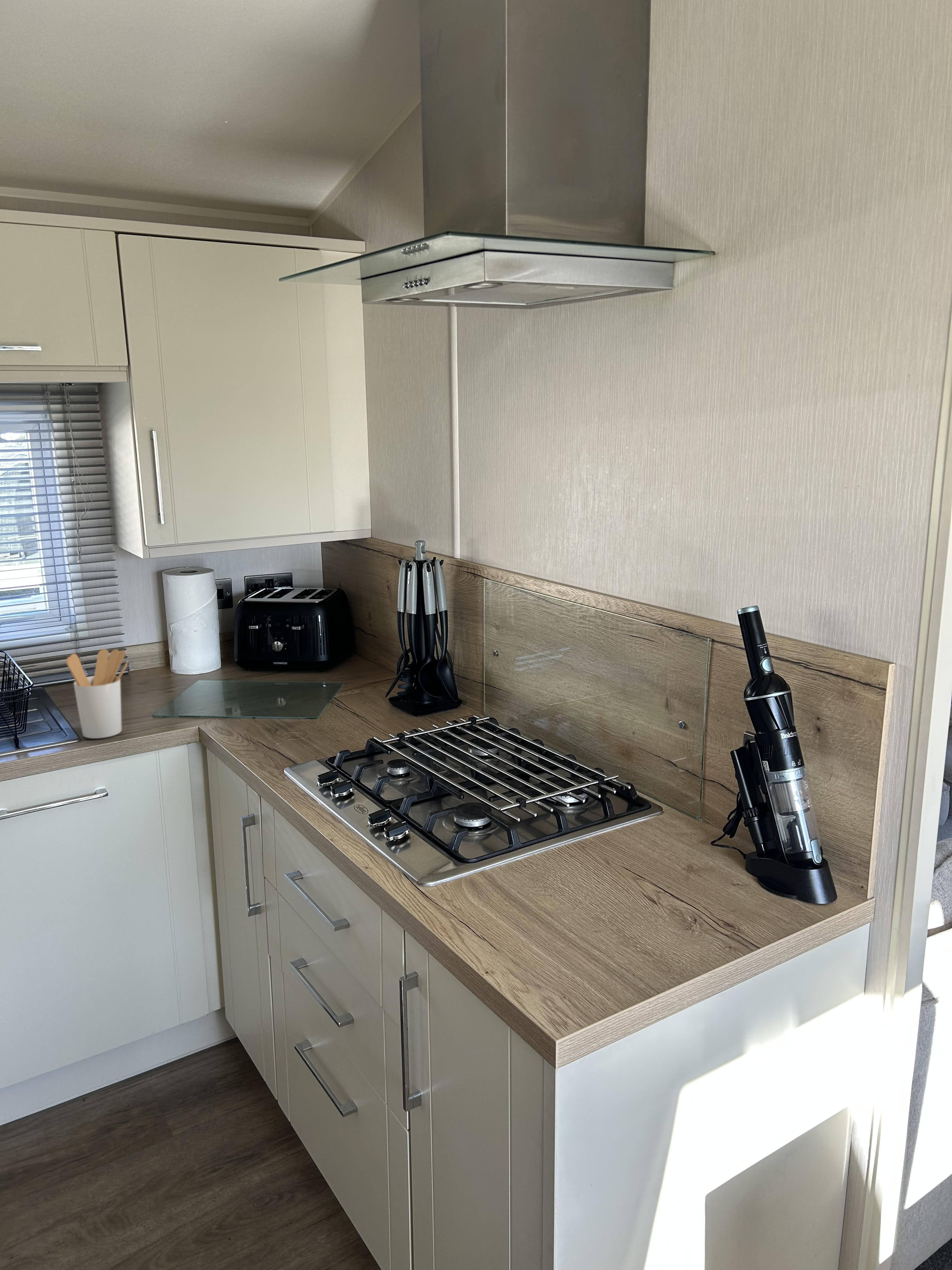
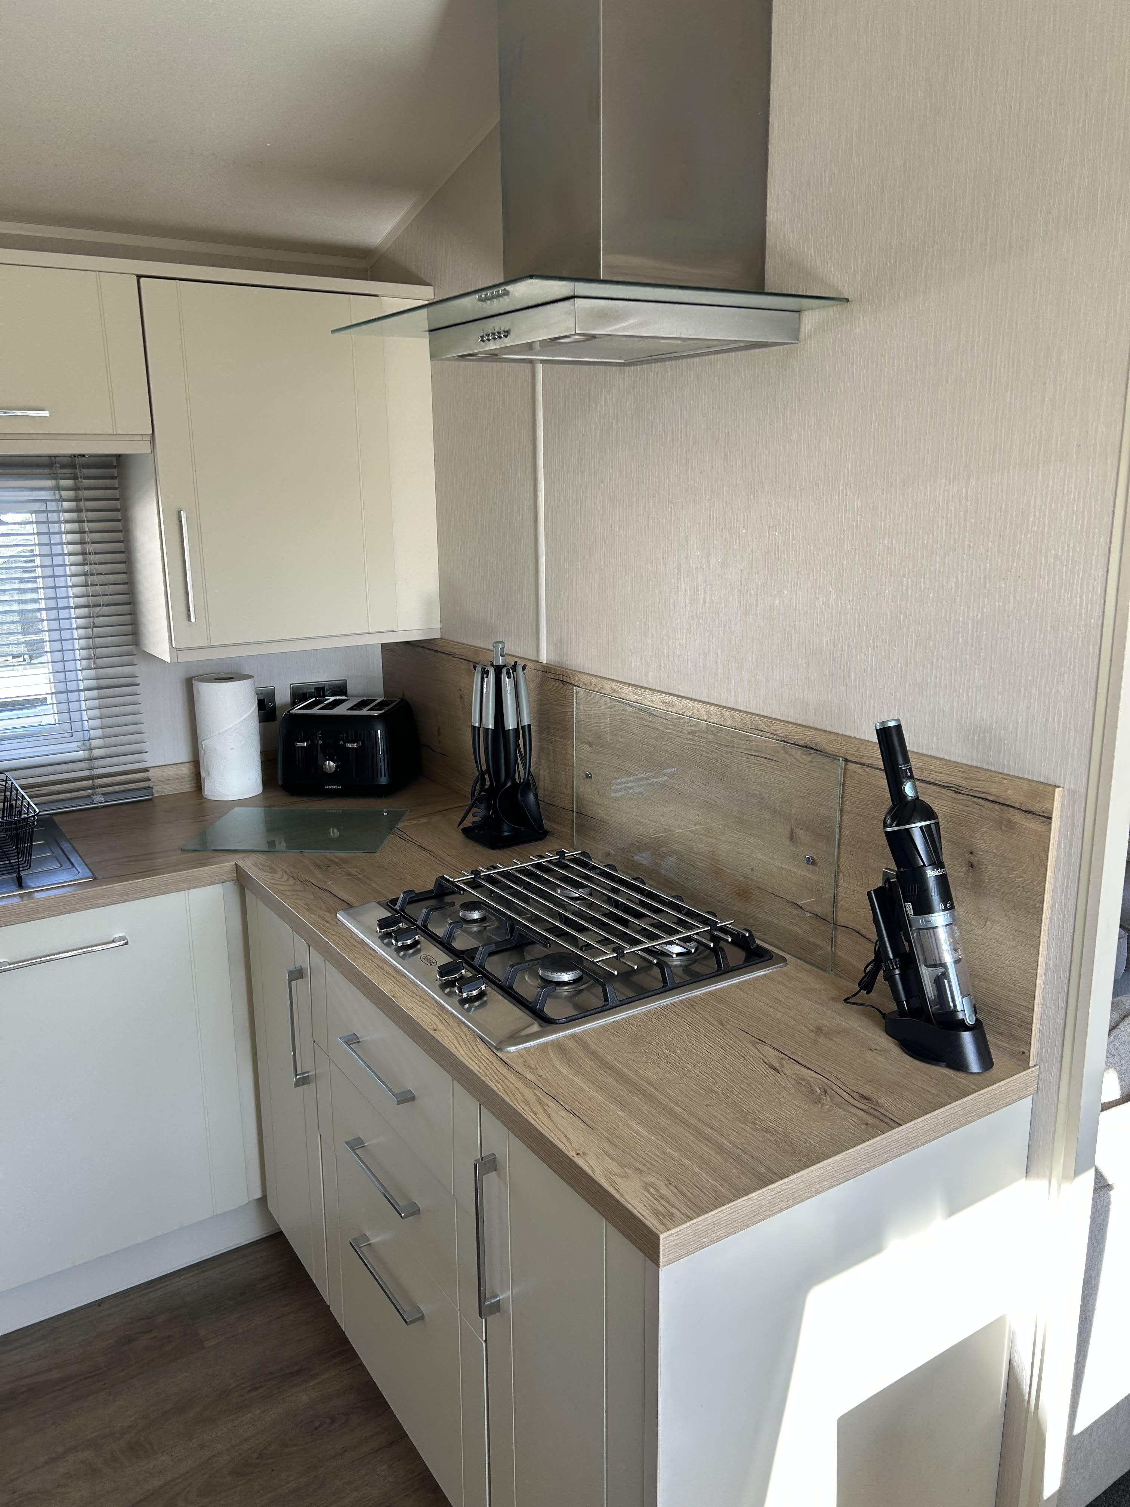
- utensil holder [66,649,128,739]
